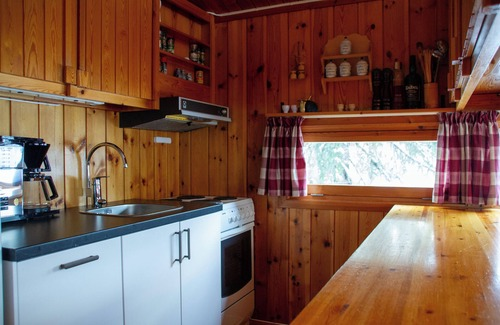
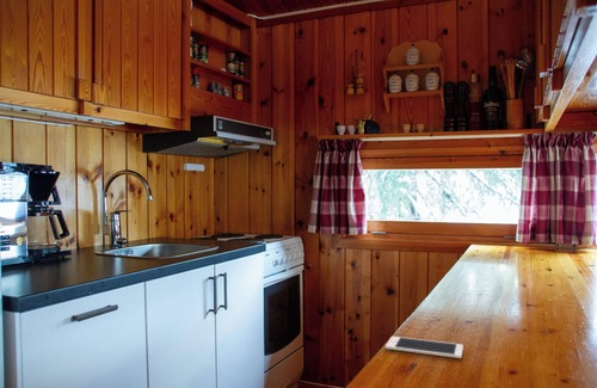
+ cell phone [384,335,464,359]
